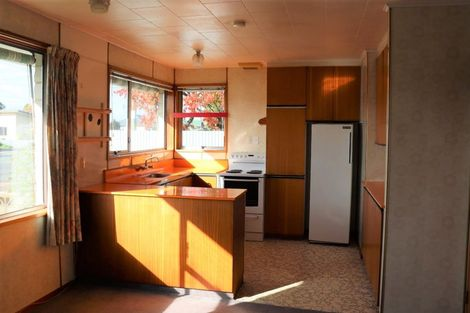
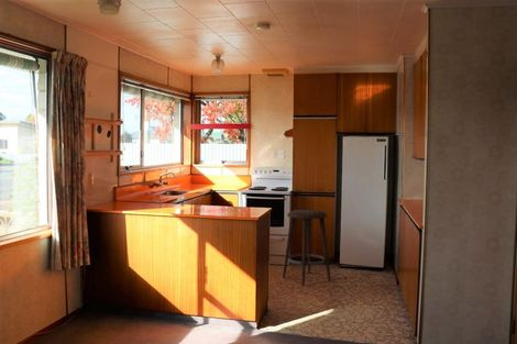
+ stool [282,209,331,287]
